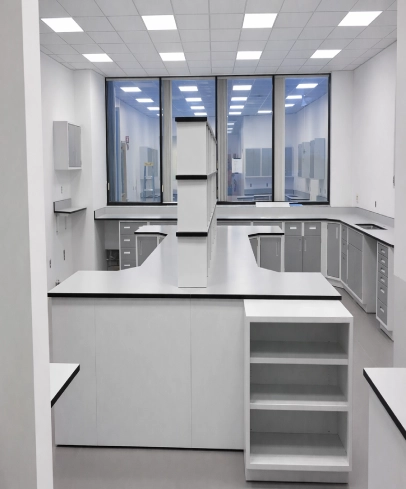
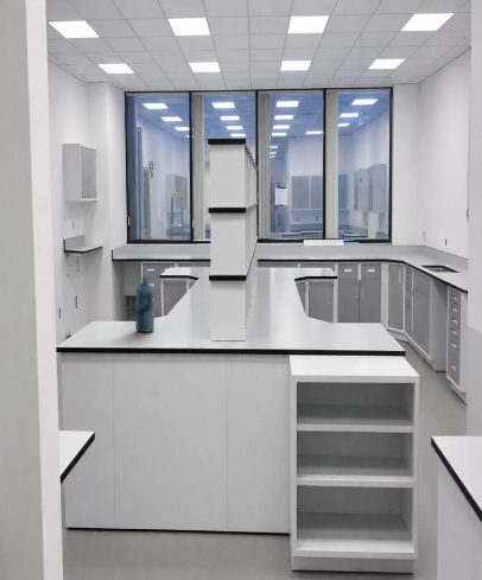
+ bottle [134,276,156,333]
